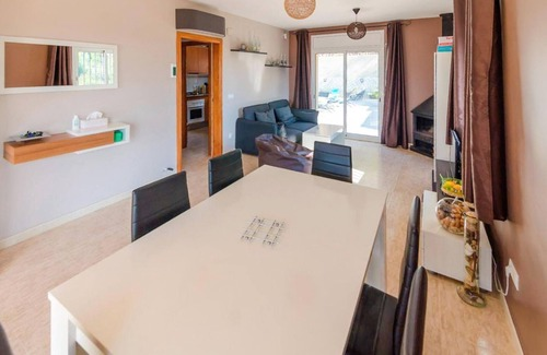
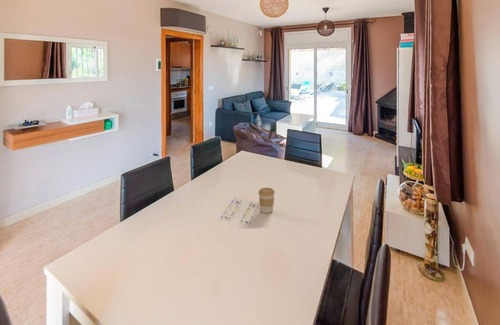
+ coffee cup [257,187,276,214]
